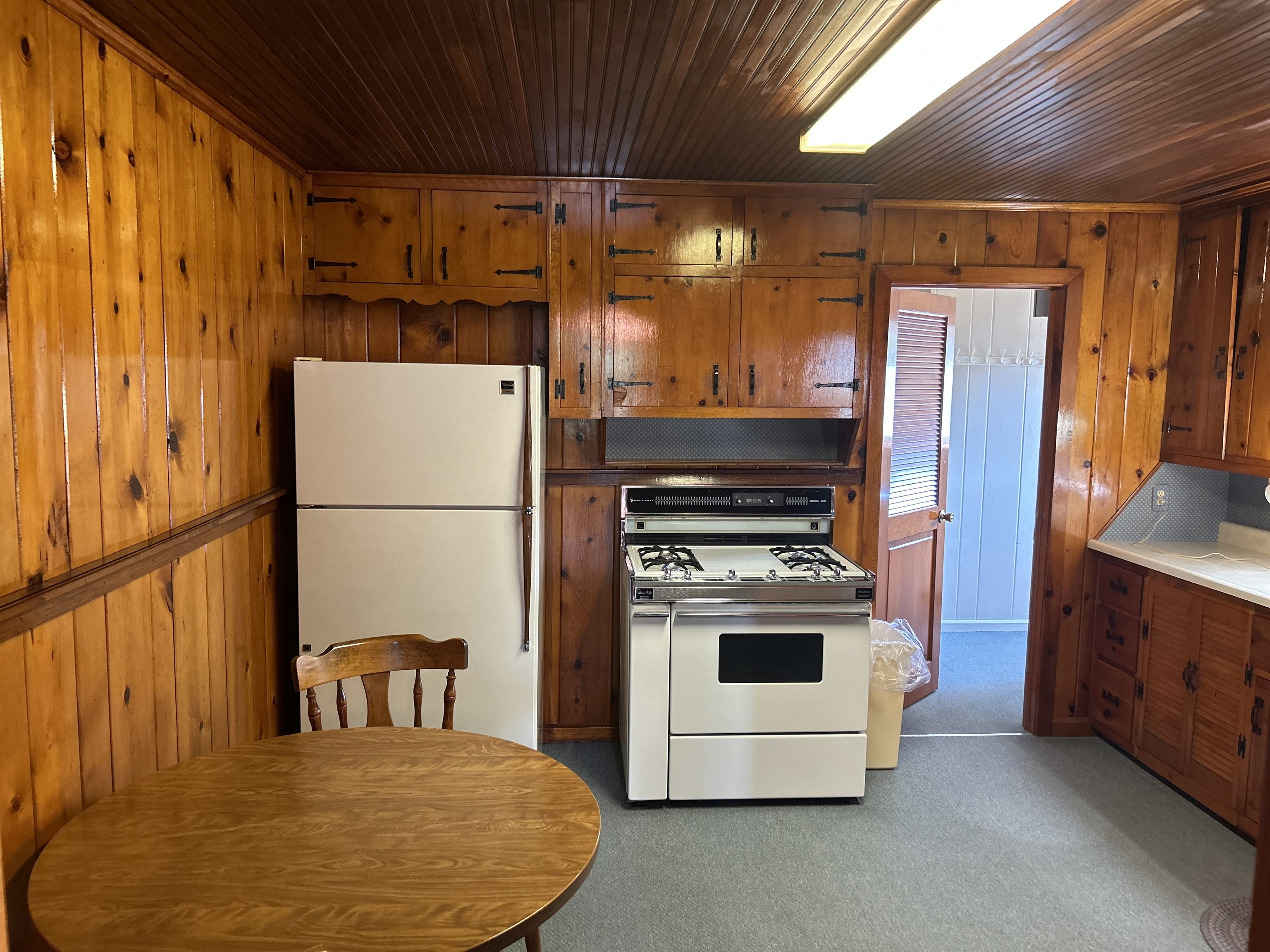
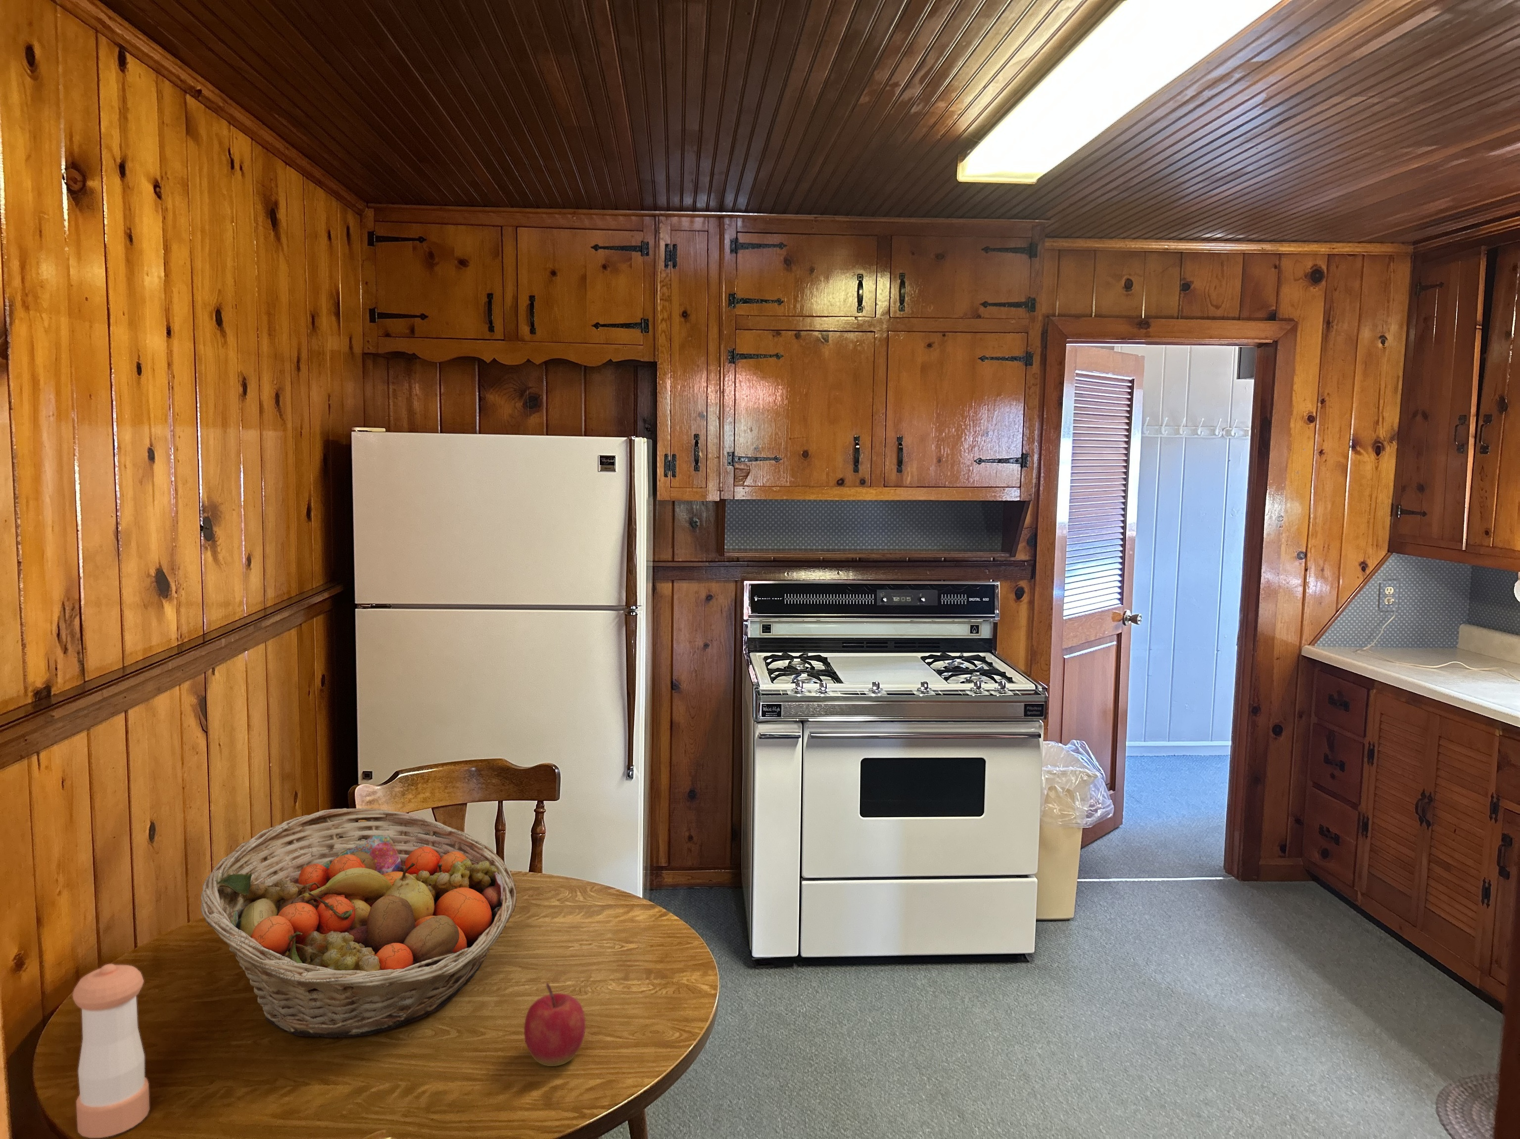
+ apple [523,982,585,1067]
+ pepper shaker [72,963,150,1139]
+ fruit basket [200,808,517,1038]
